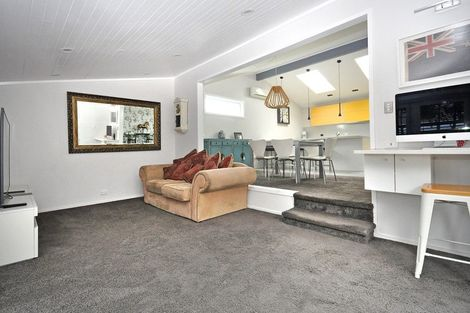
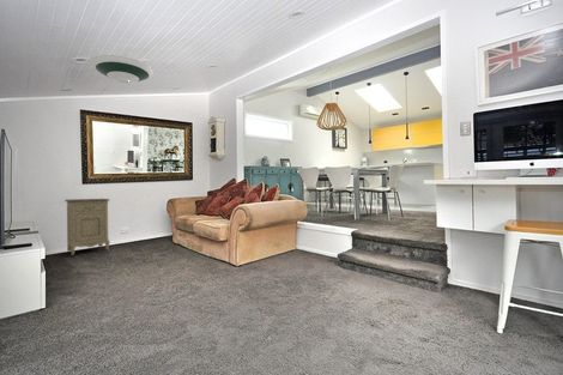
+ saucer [90,54,155,85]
+ nightstand [63,198,111,256]
